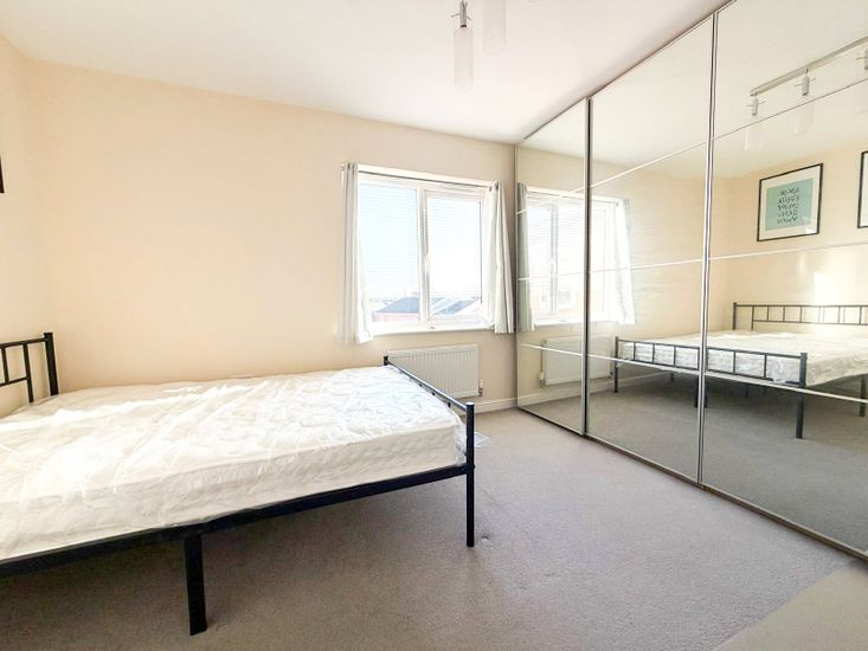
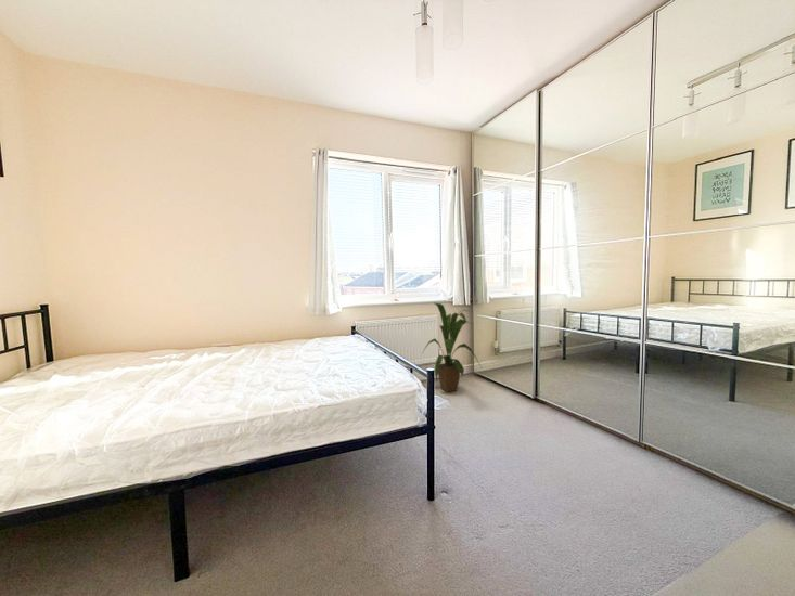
+ house plant [422,302,483,393]
